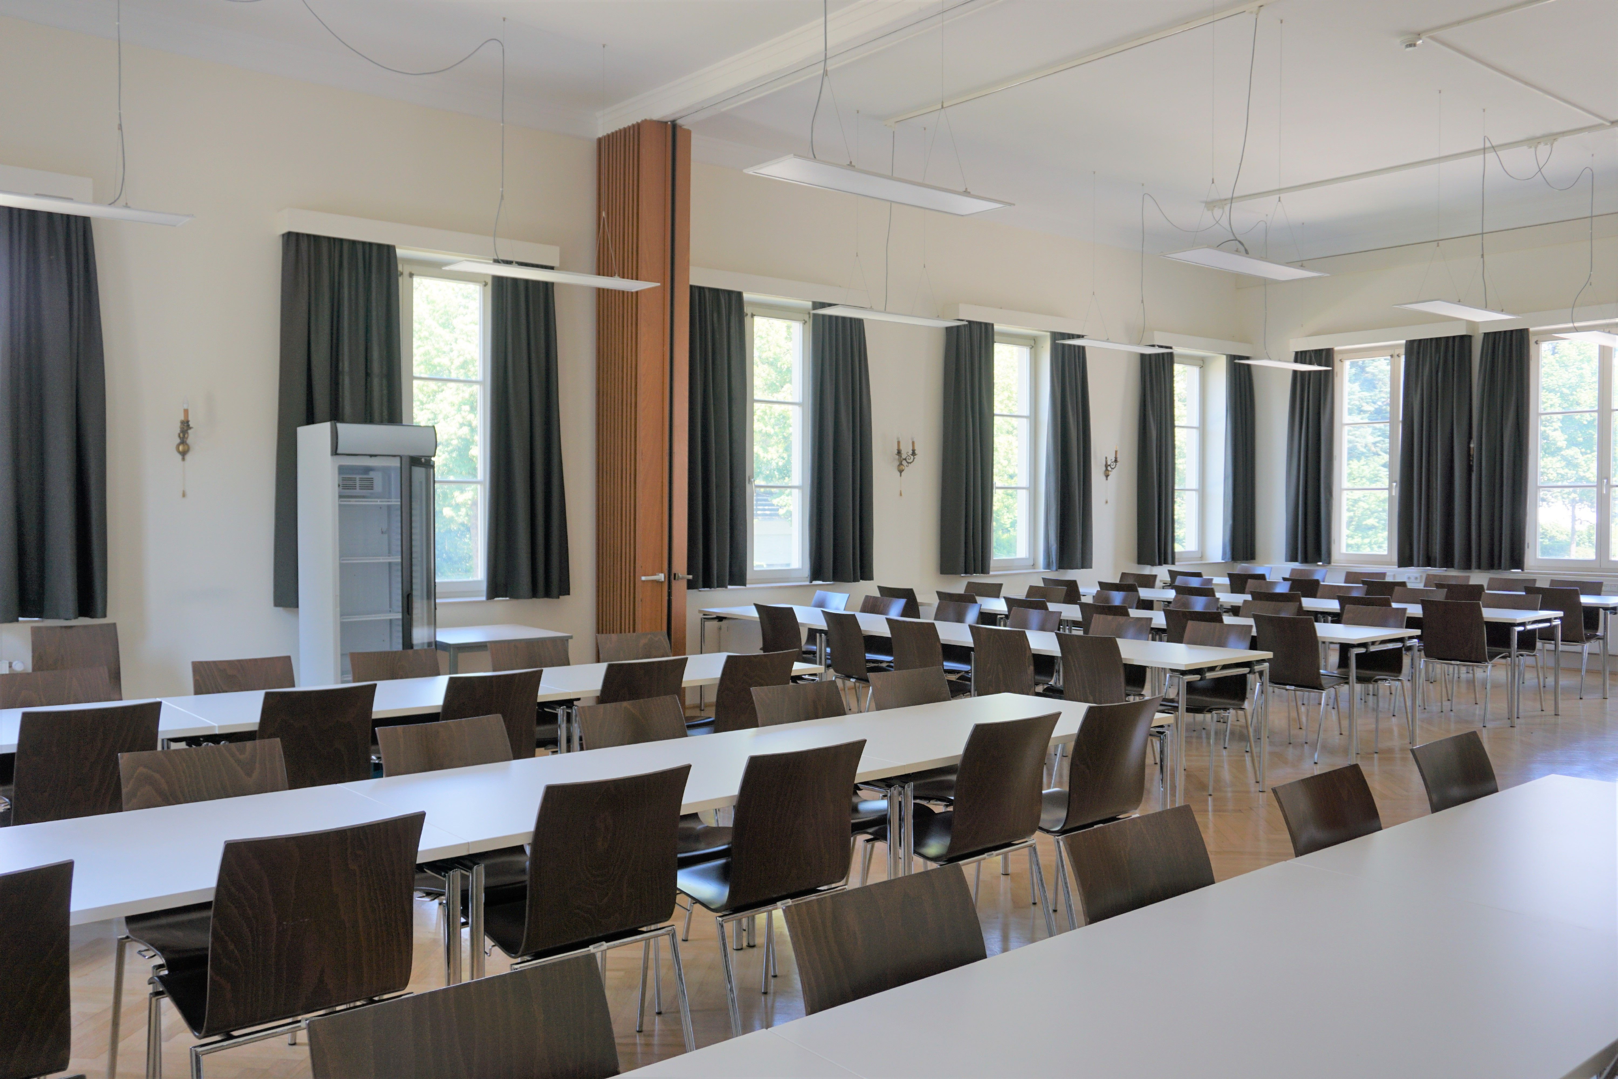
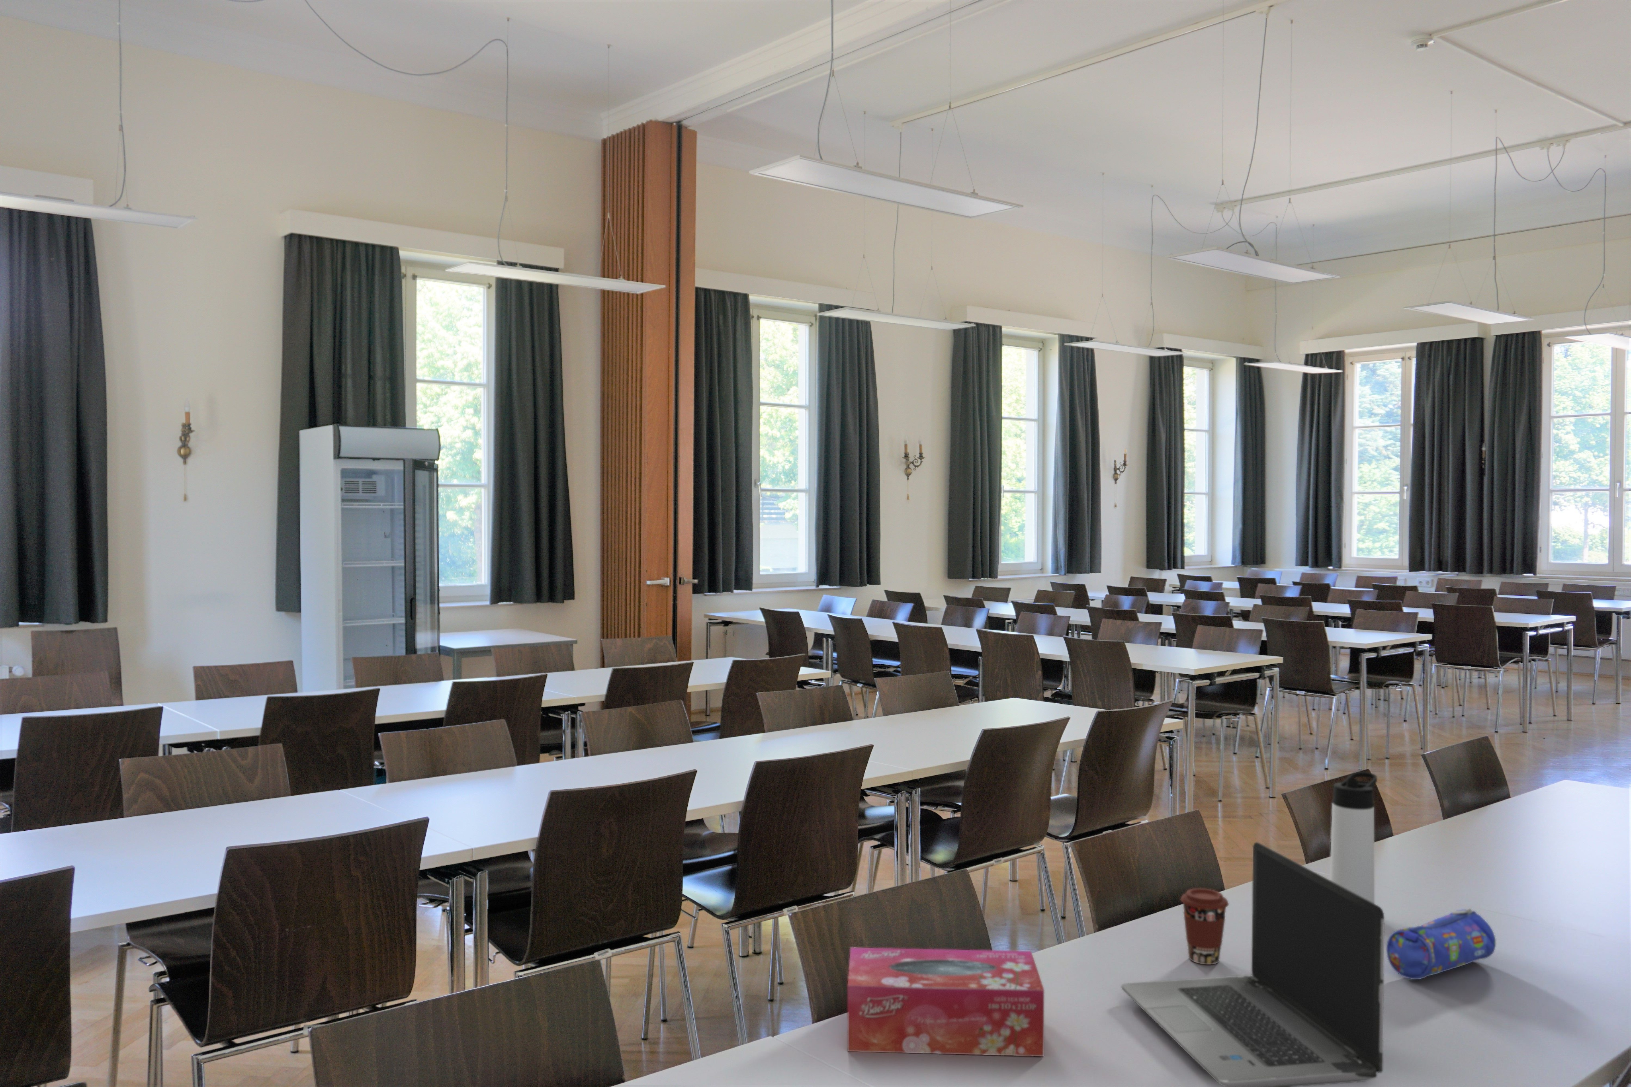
+ pencil case [1386,907,1496,980]
+ thermos bottle [1330,772,1377,904]
+ coffee cup [1180,888,1229,964]
+ laptop computer [1121,842,1385,1087]
+ tissue box [847,947,1045,1057]
